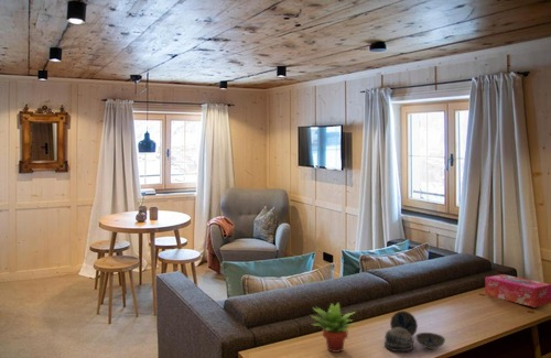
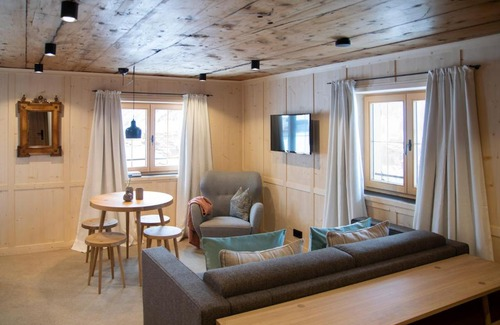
- decorative bowl [383,310,446,352]
- tissue box [484,273,551,308]
- succulent plant [310,301,357,354]
